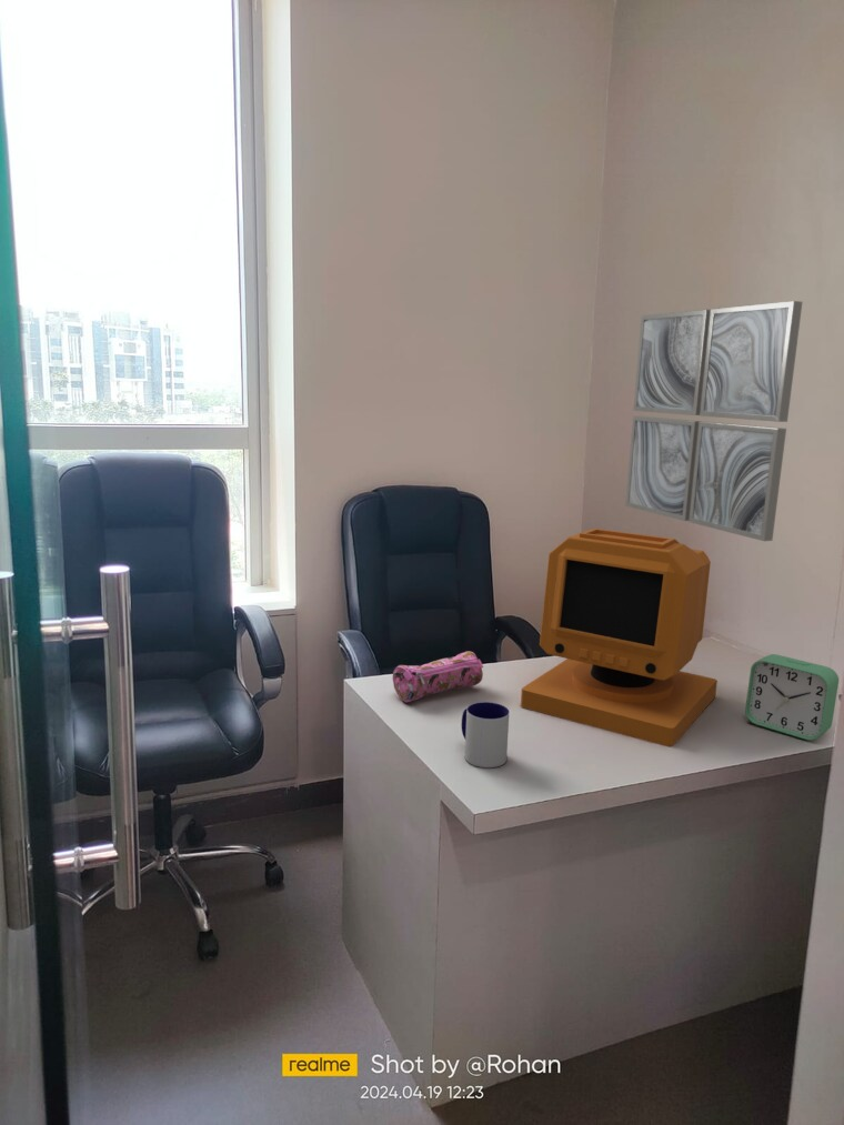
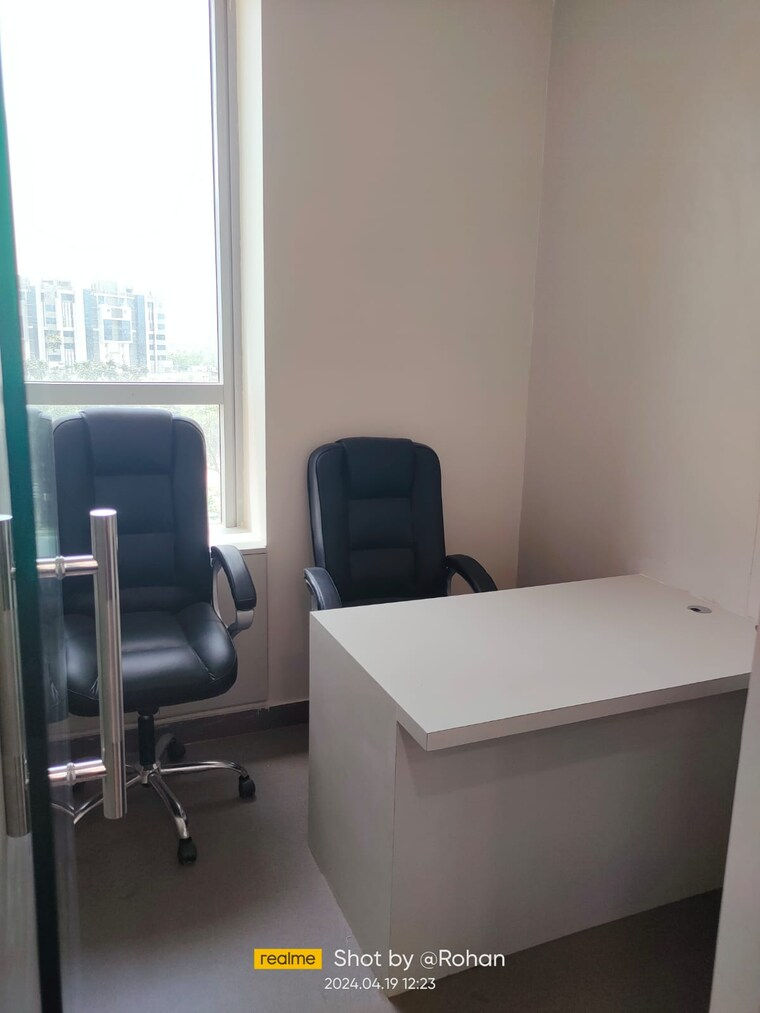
- alarm clock [744,653,840,741]
- mug [461,701,510,769]
- wall art [624,300,803,542]
- computer monitor [520,528,719,747]
- pencil case [392,651,484,703]
